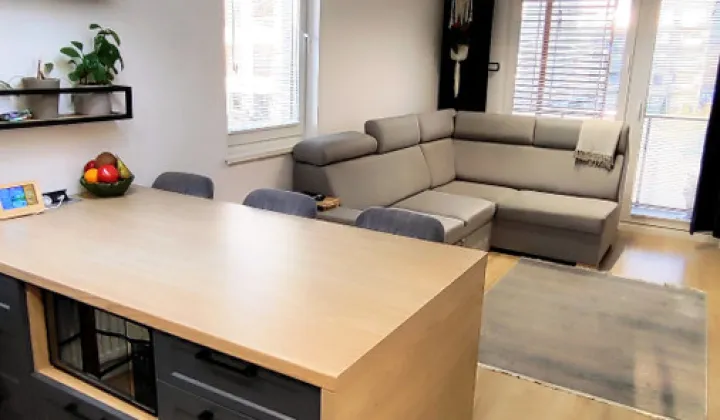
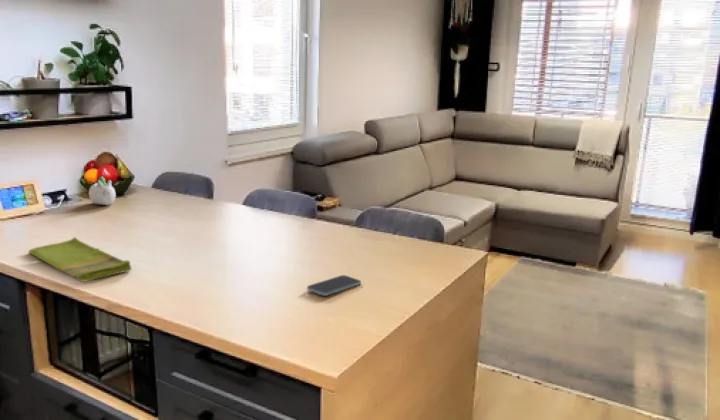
+ succulent planter [88,176,117,206]
+ smartphone [306,274,362,297]
+ dish towel [27,236,132,283]
